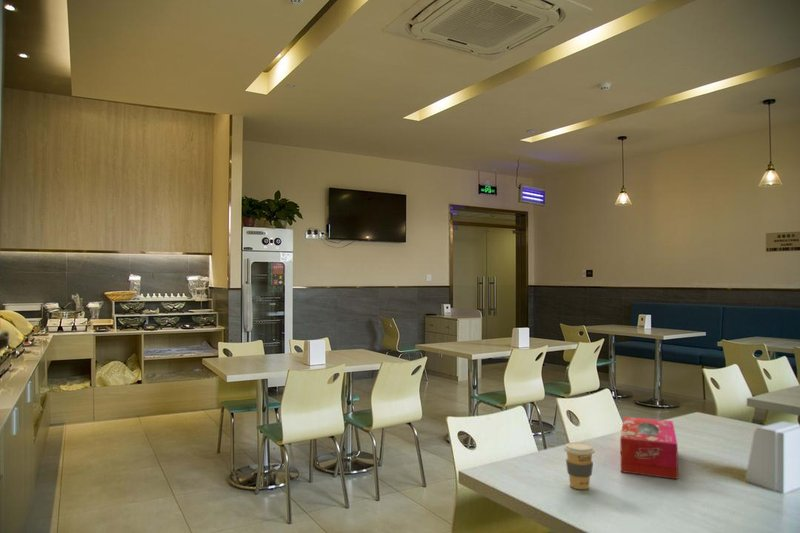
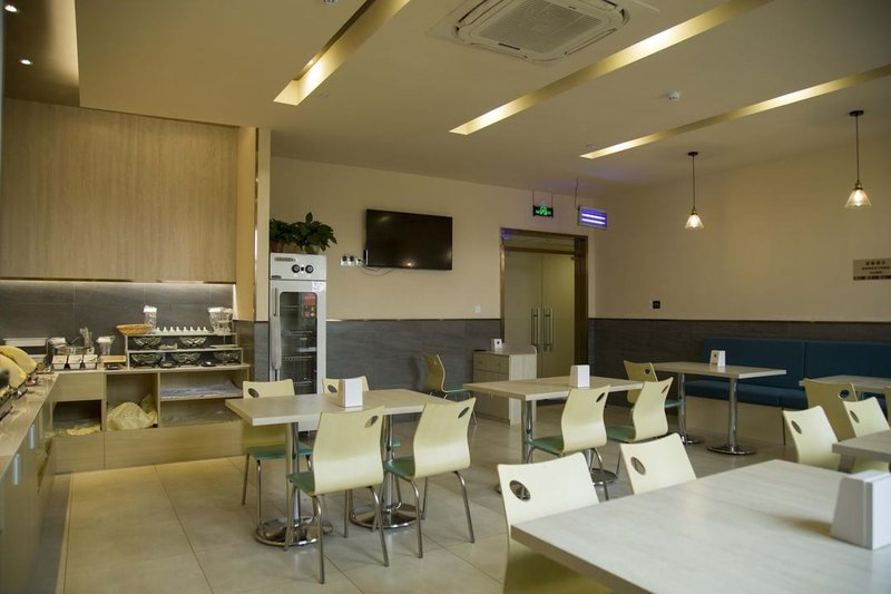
- coffee cup [563,441,596,490]
- tissue box [619,416,679,480]
